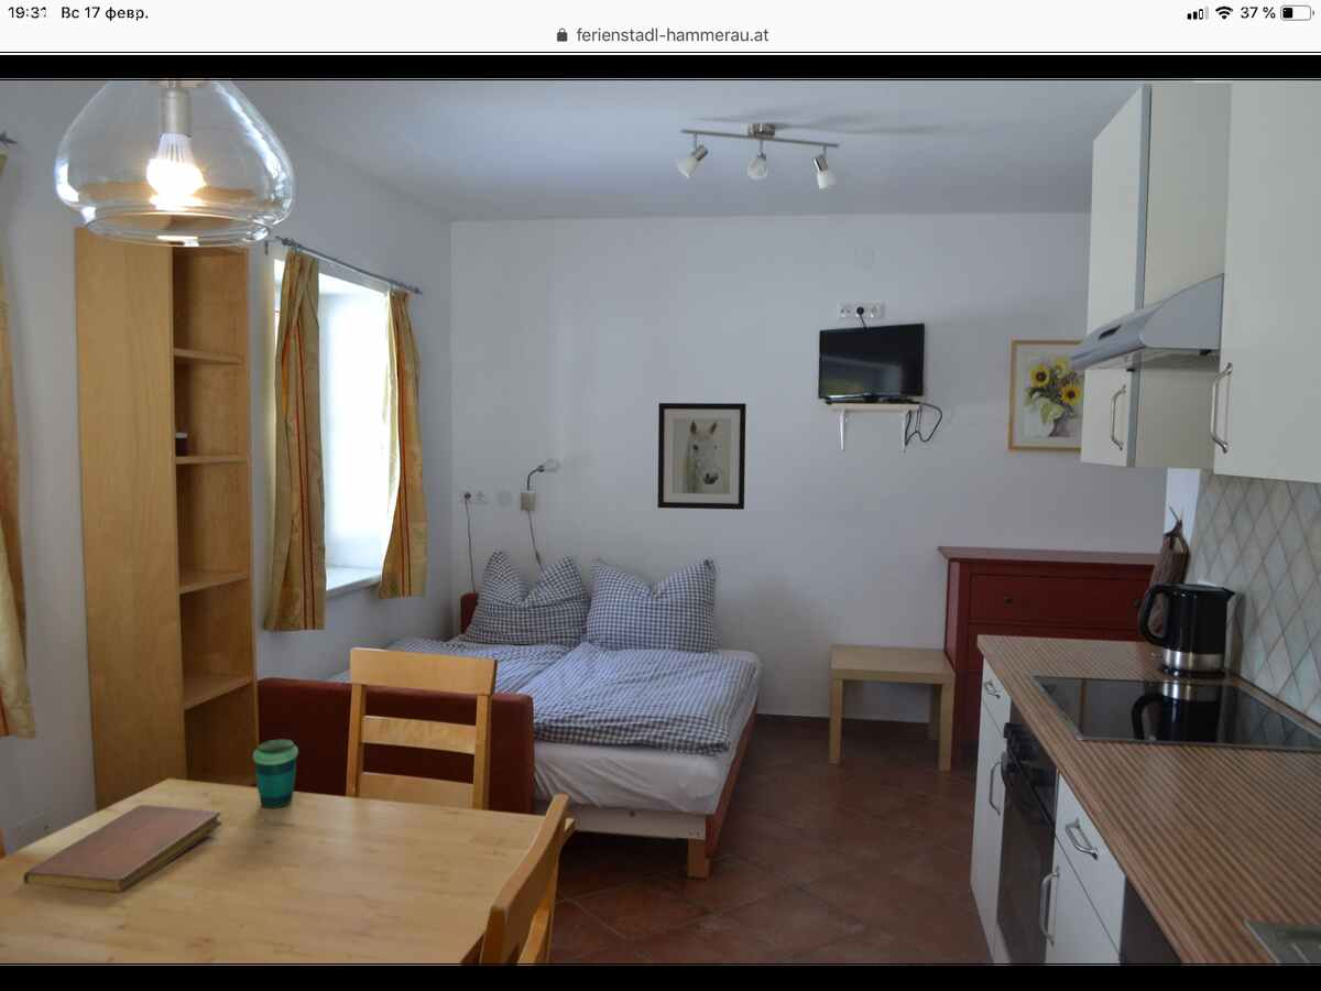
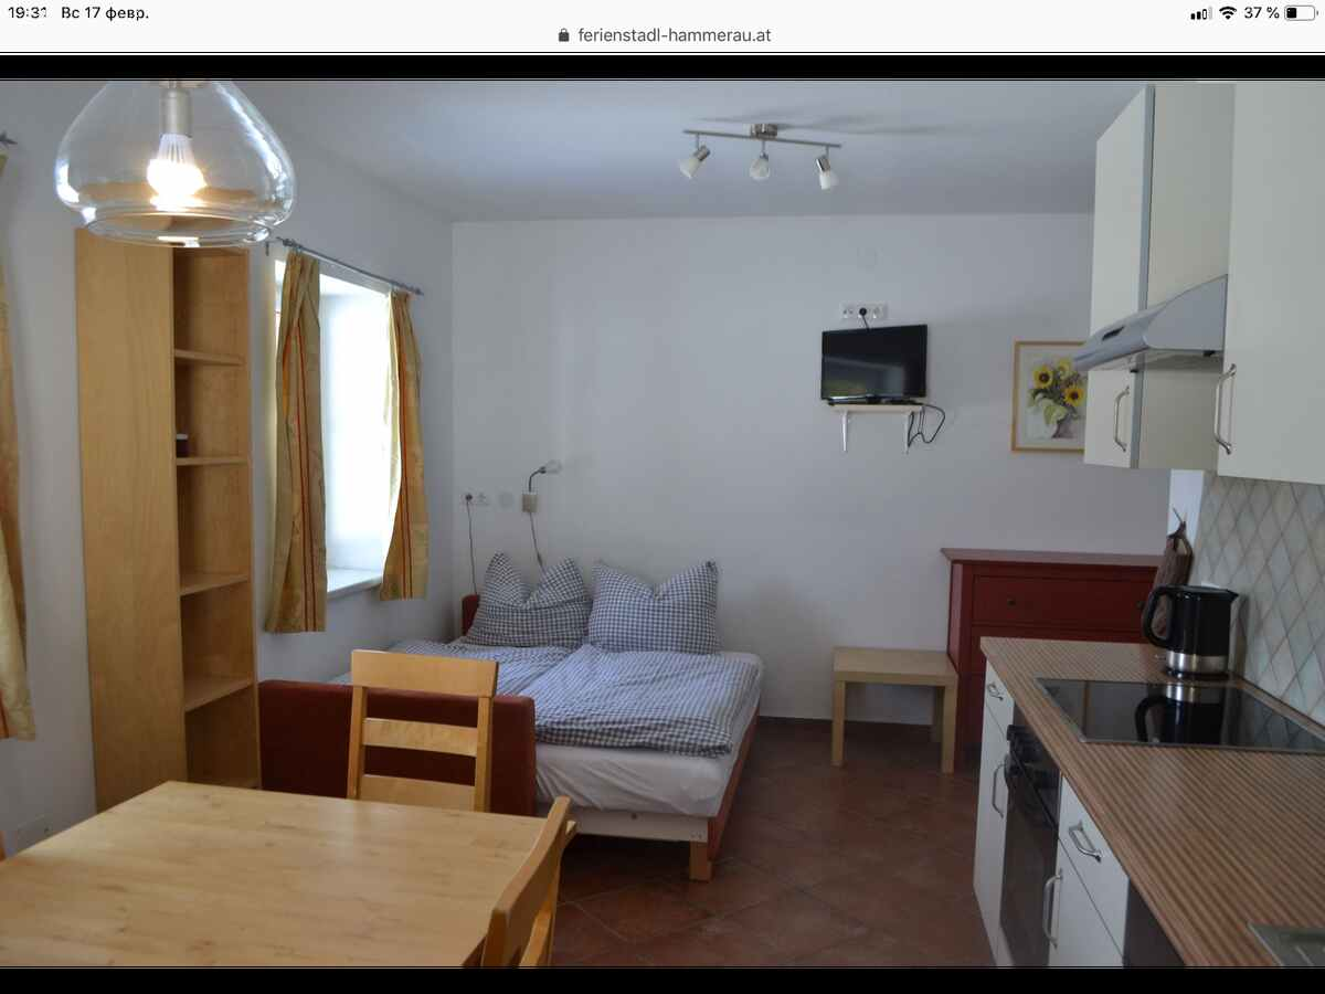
- notebook [22,804,222,894]
- wall art [657,402,747,511]
- cup [252,738,299,809]
